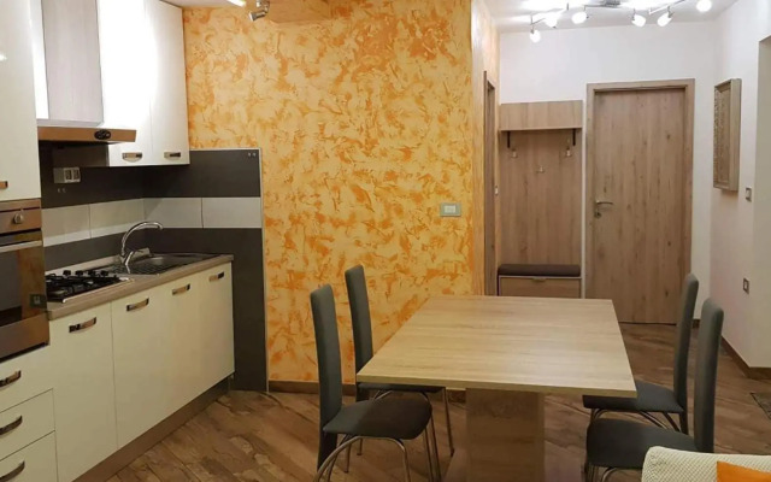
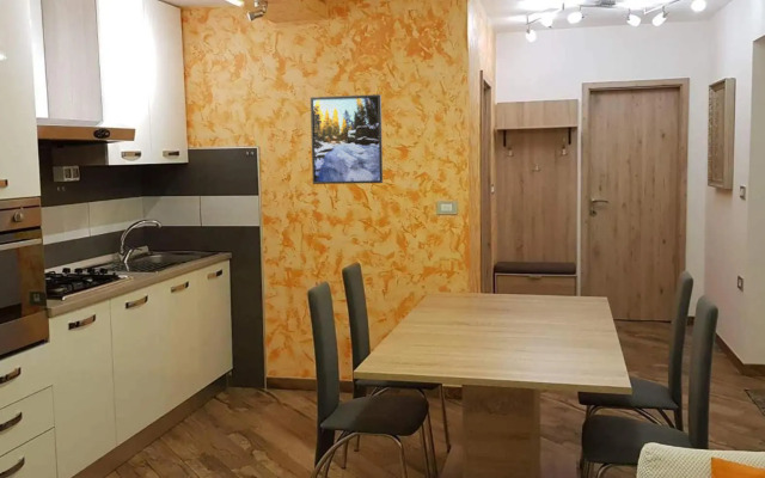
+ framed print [310,93,384,185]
